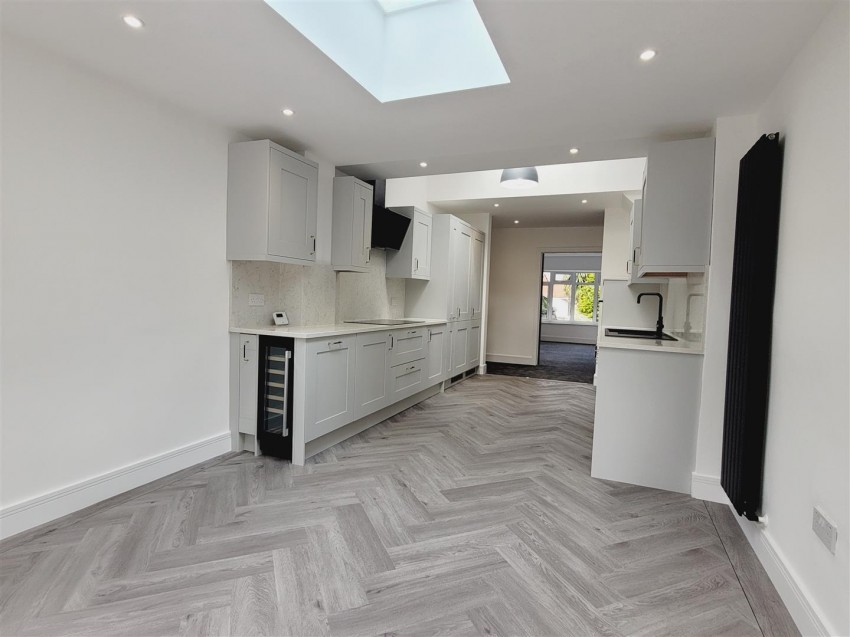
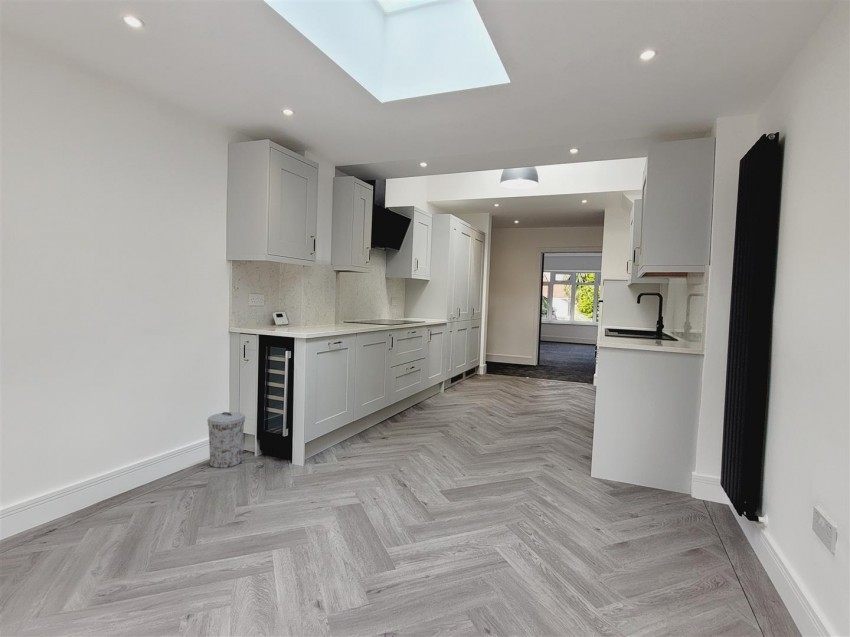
+ trash can [206,411,246,469]
